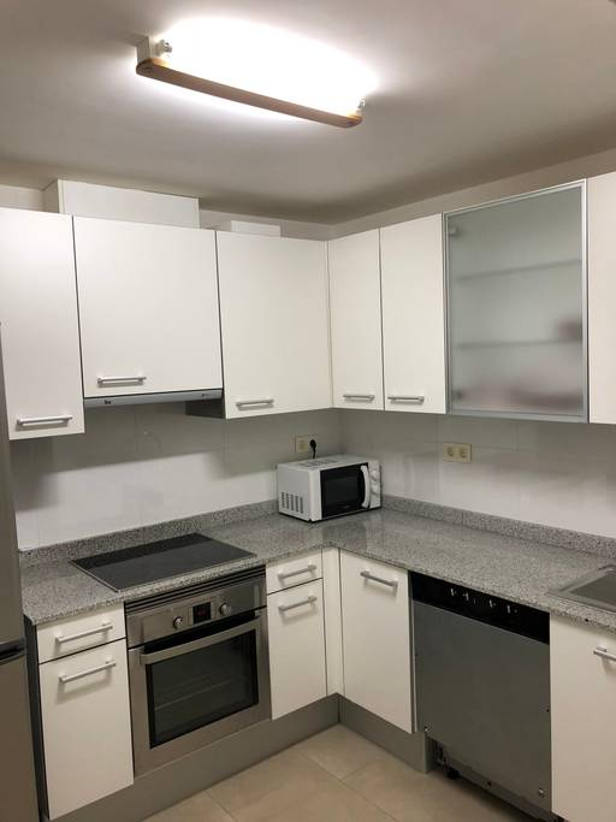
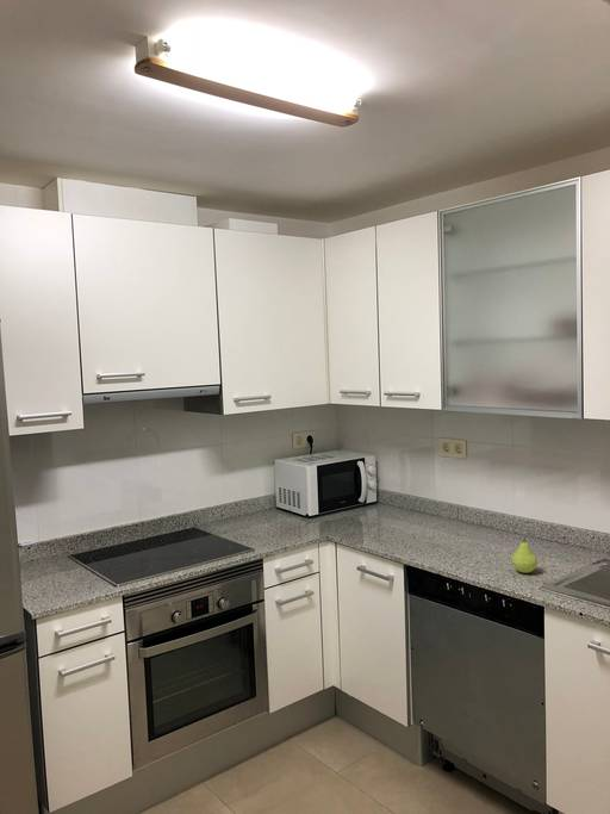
+ fruit [511,536,539,574]
